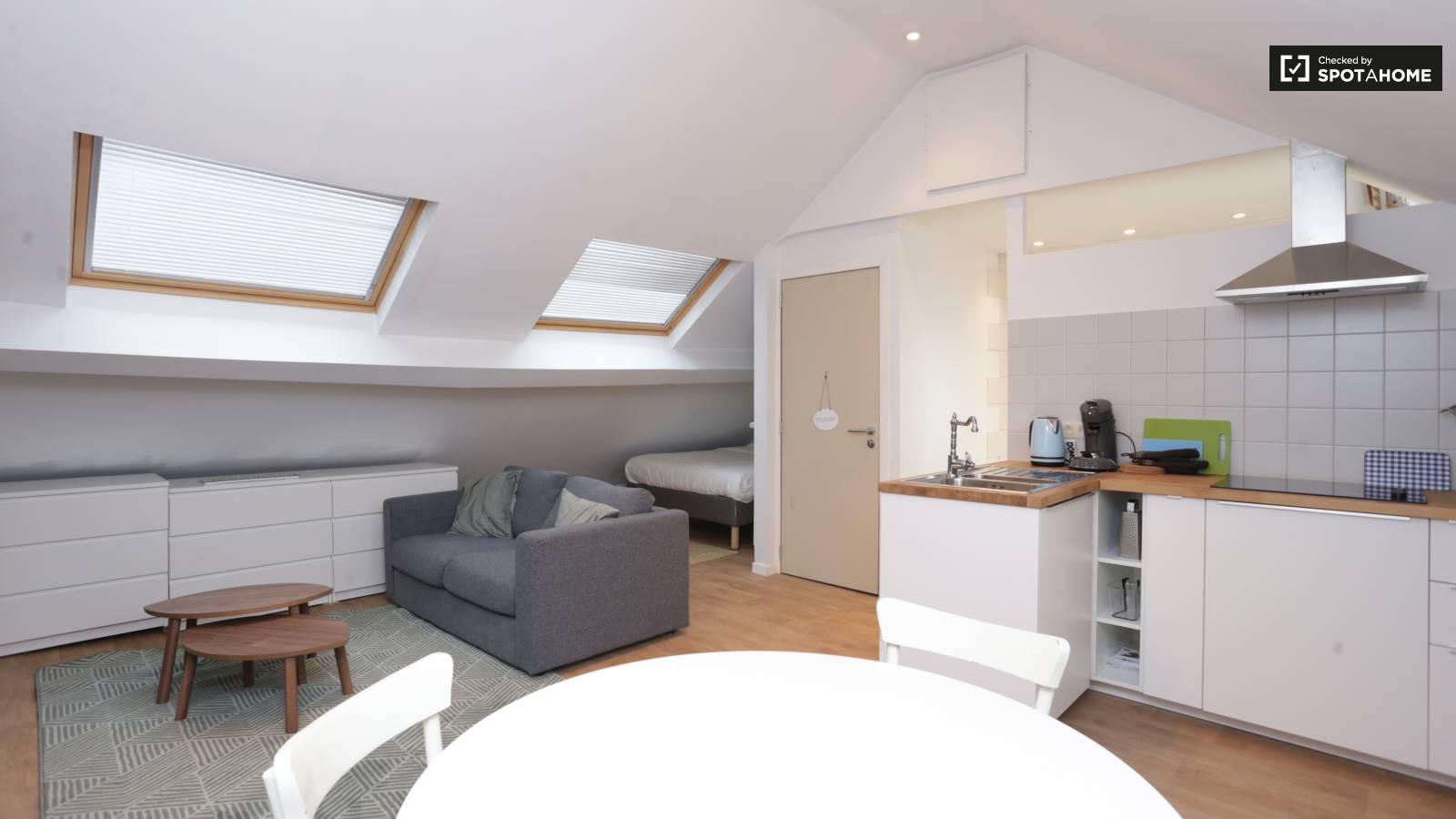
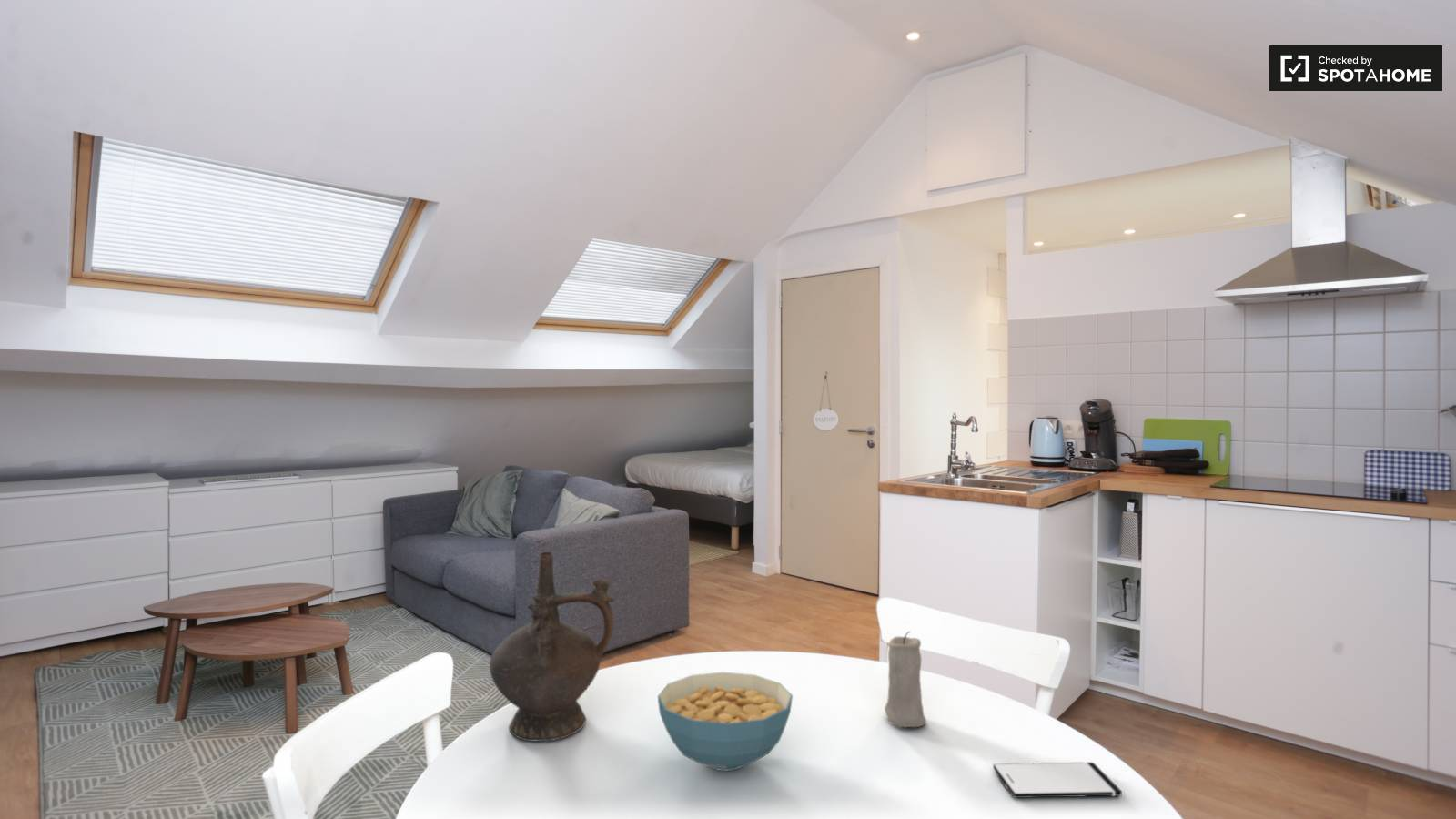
+ cereal bowl [657,672,794,772]
+ candle [884,631,927,728]
+ smartphone [992,762,1123,799]
+ ceremonial vessel [489,551,616,743]
